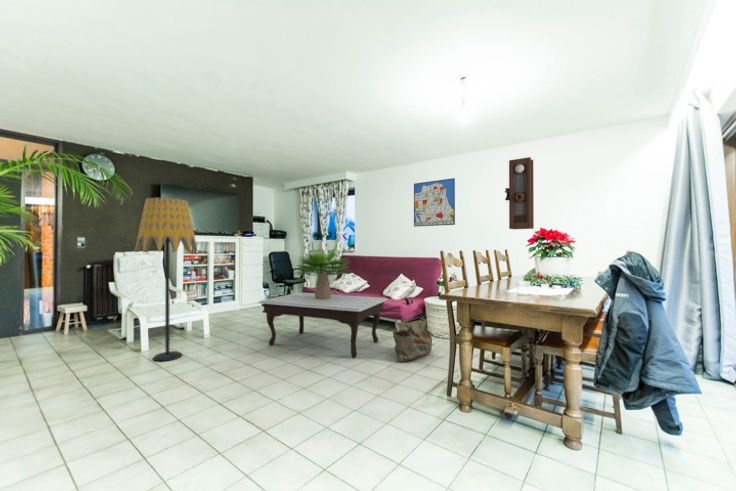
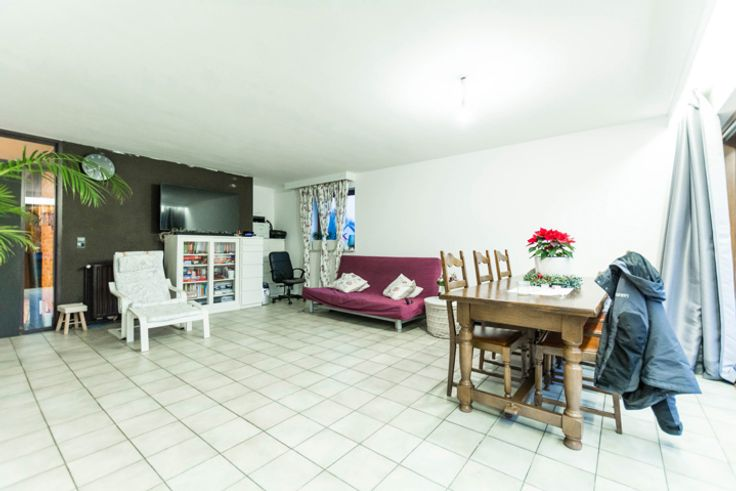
- potted plant [295,246,352,300]
- coffee table [257,291,389,359]
- pendulum clock [504,156,535,230]
- wall art [413,177,456,227]
- bag [392,316,433,363]
- floor lamp [134,197,199,362]
